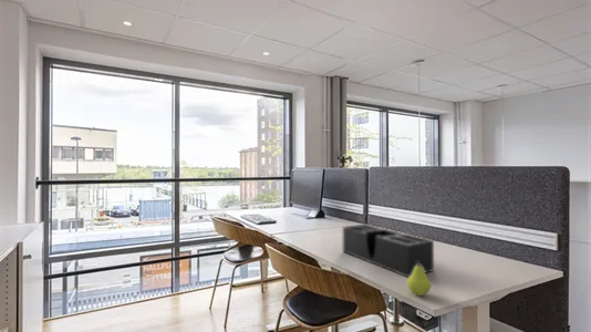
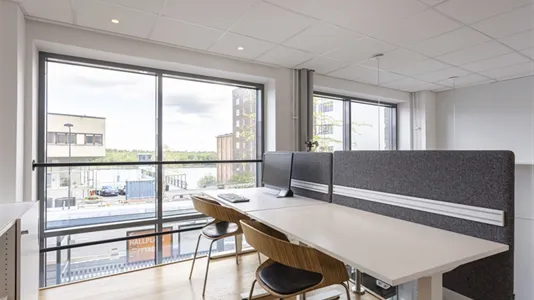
- desk organizer [342,224,435,279]
- fruit [406,262,432,297]
